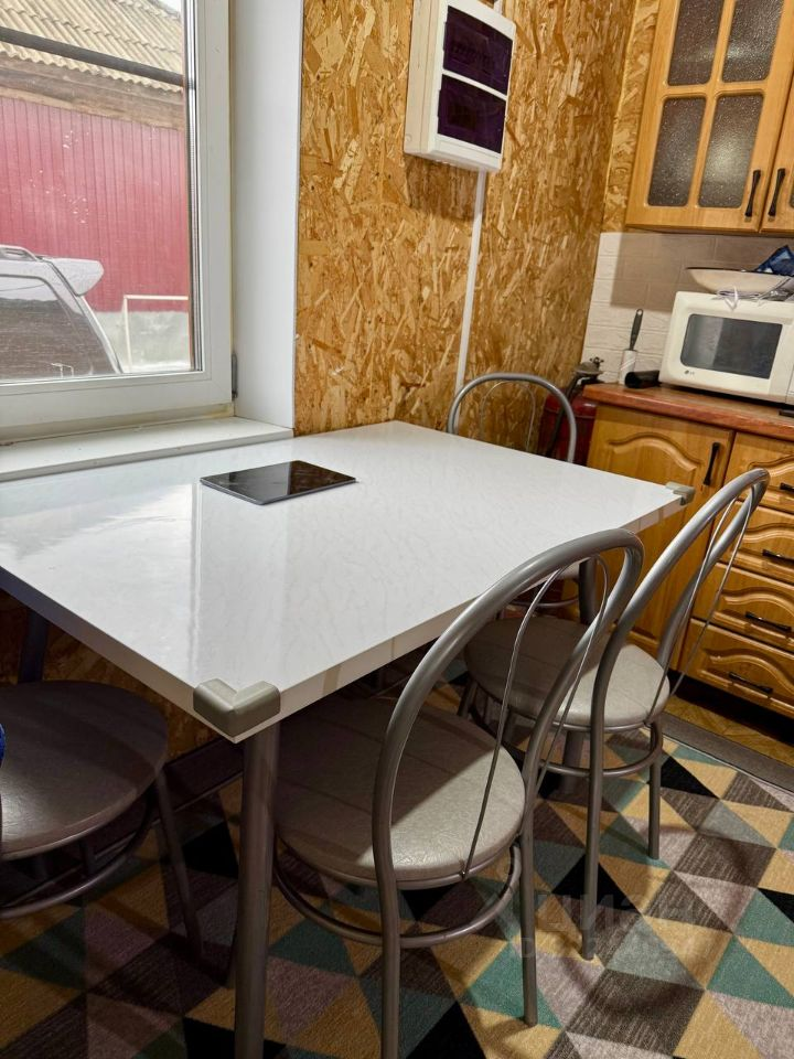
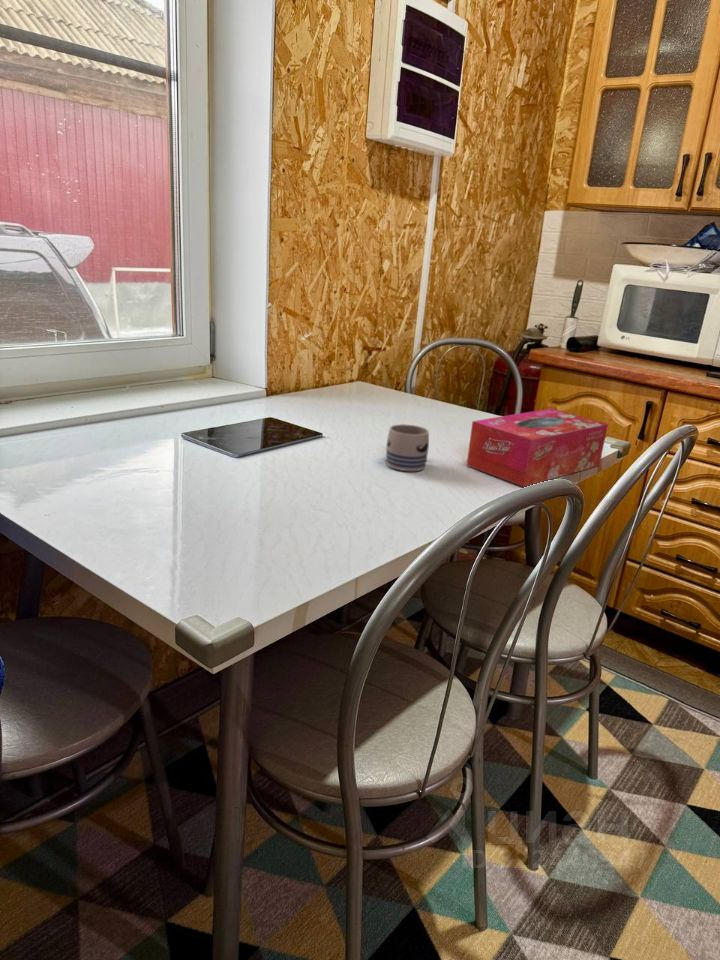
+ tissue box [466,408,609,488]
+ mug [385,423,430,472]
